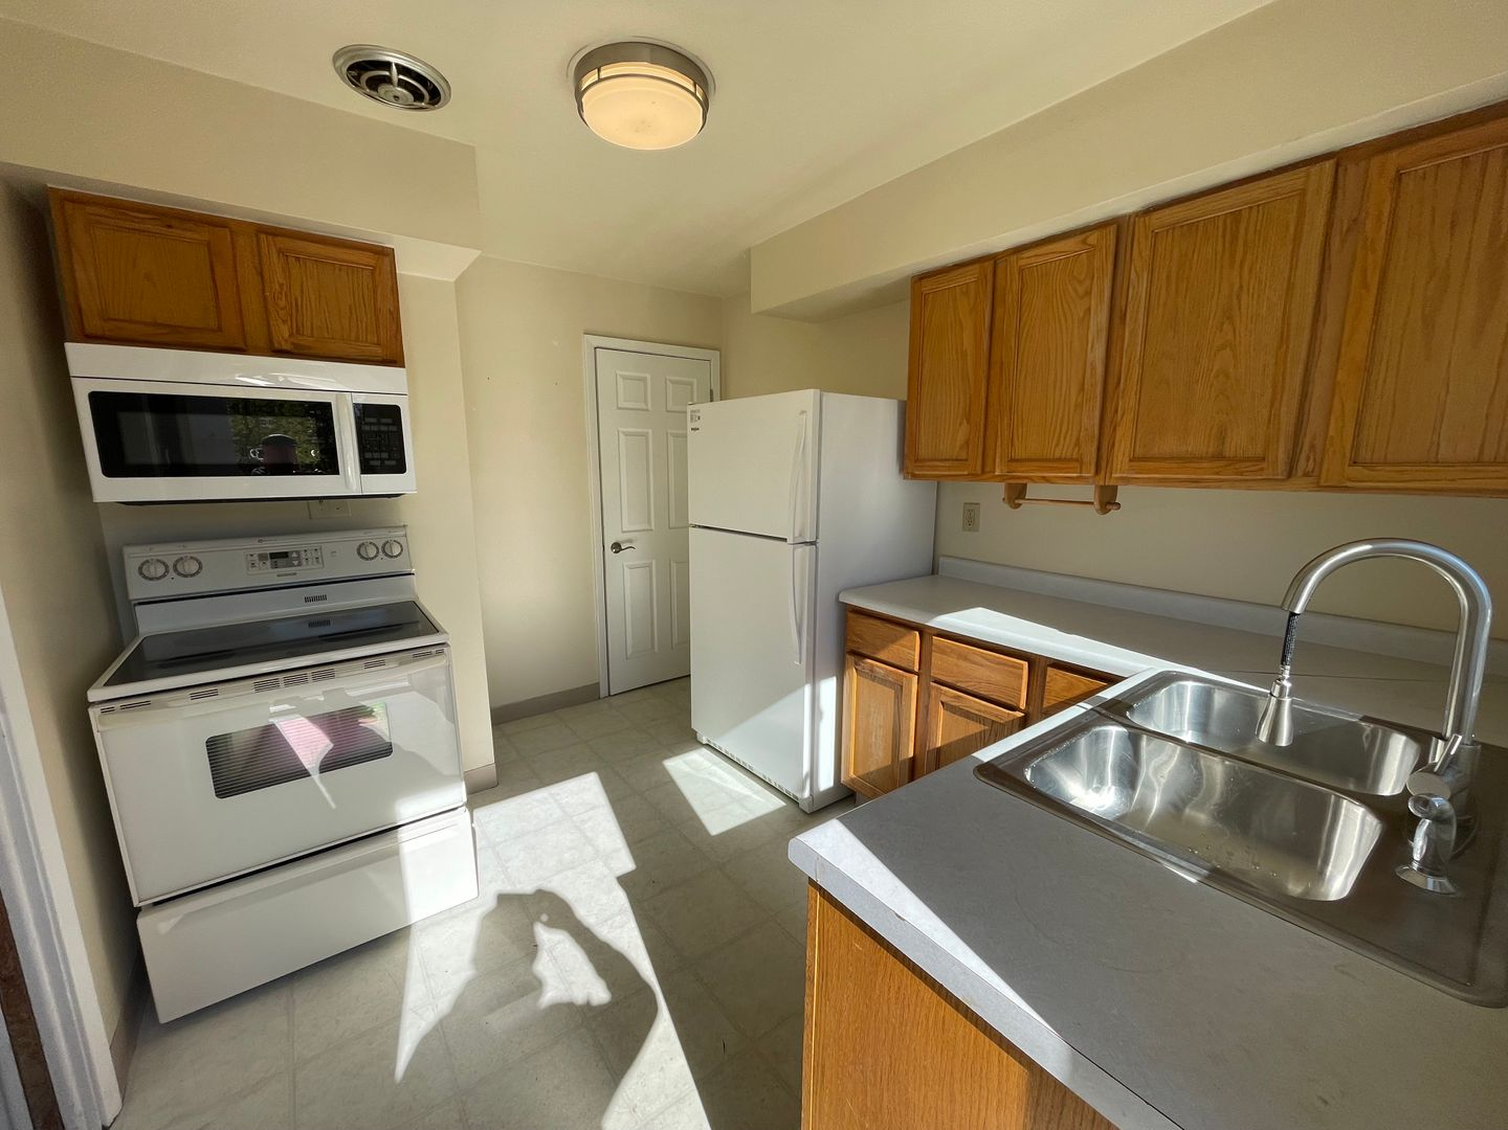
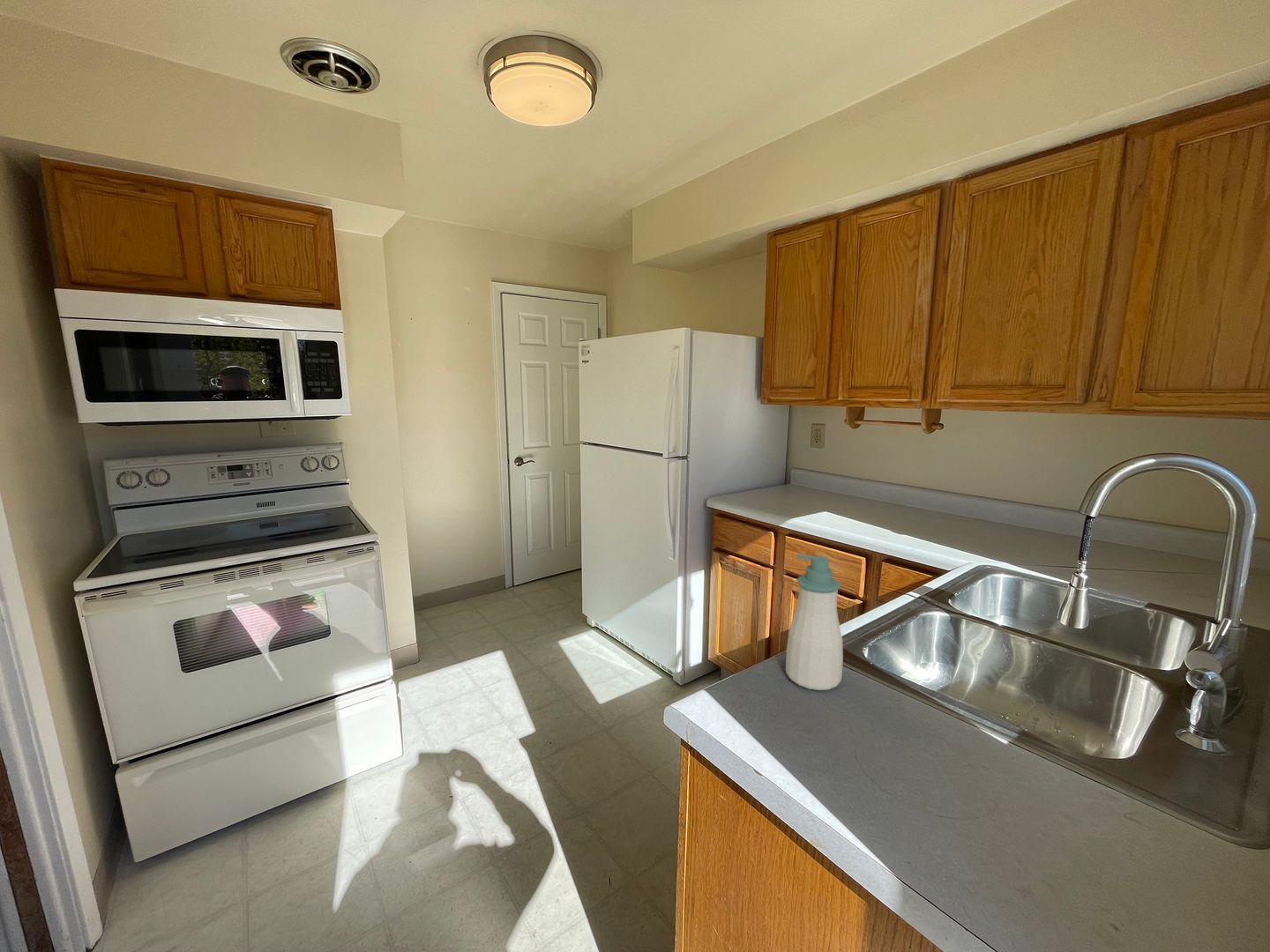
+ soap bottle [785,554,844,691]
